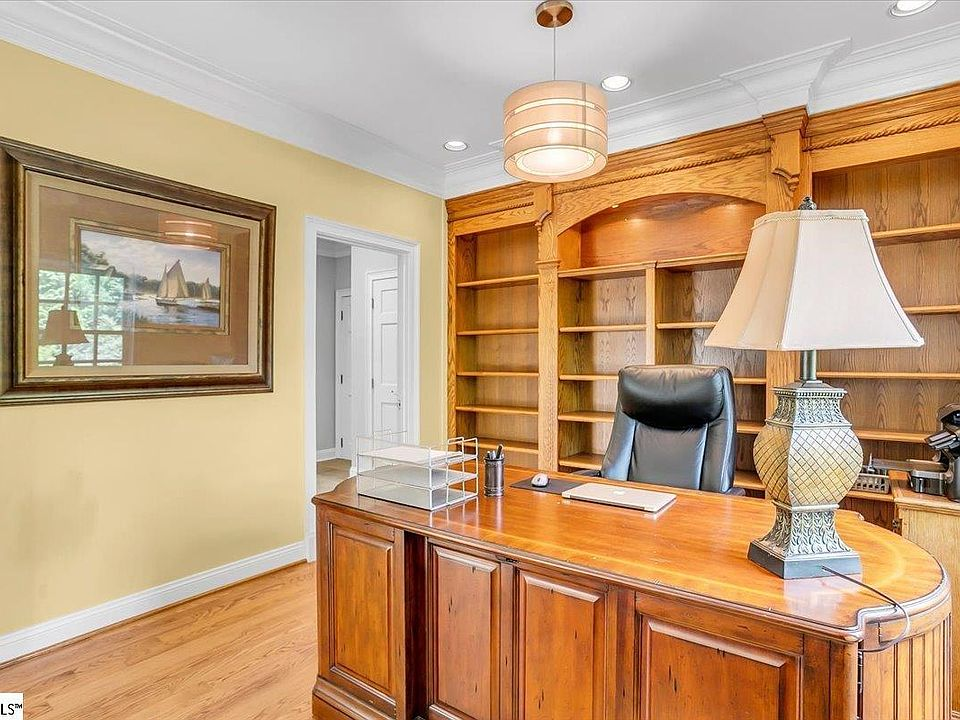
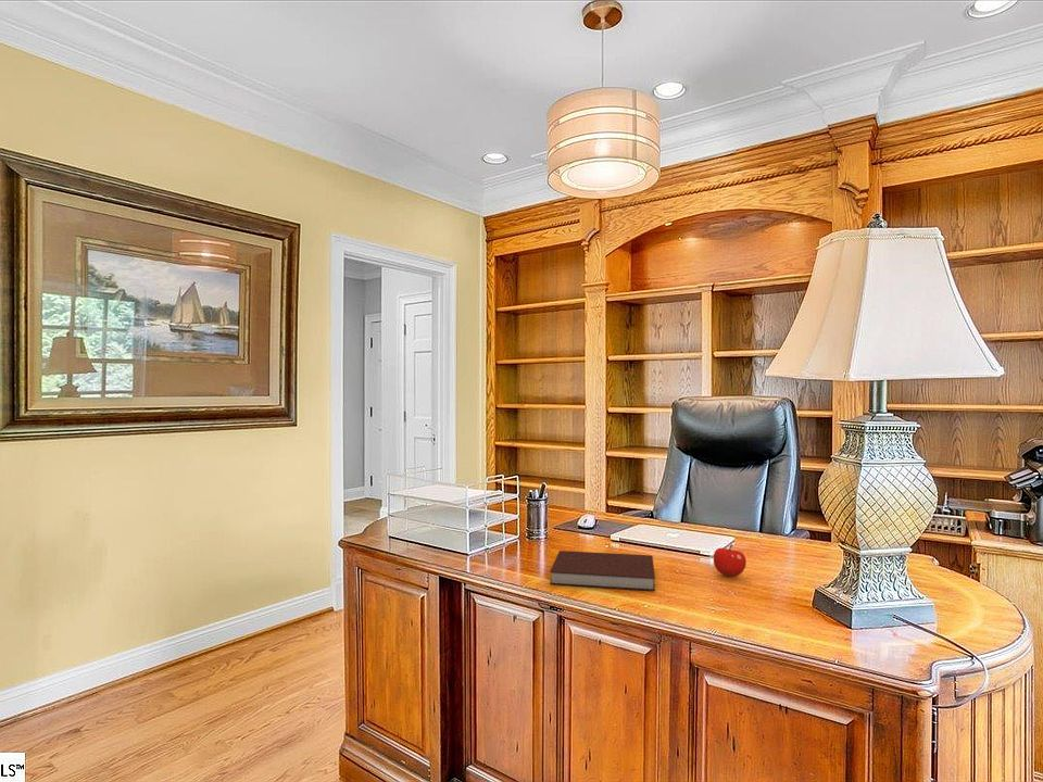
+ notebook [549,550,656,592]
+ apple [713,544,747,578]
